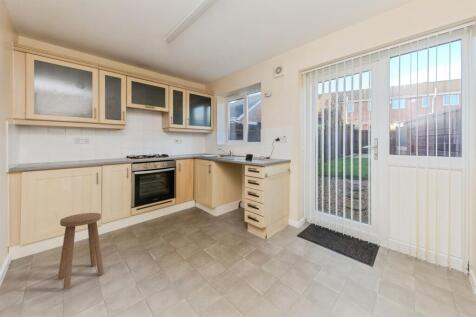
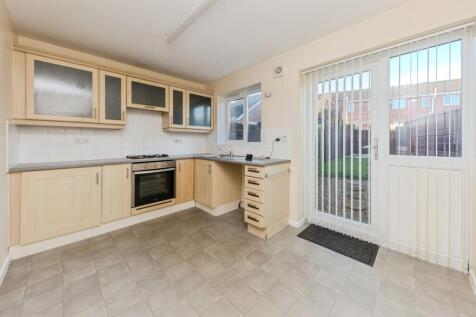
- stool [57,212,105,290]
